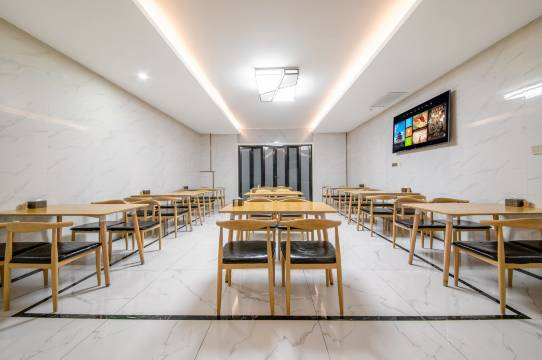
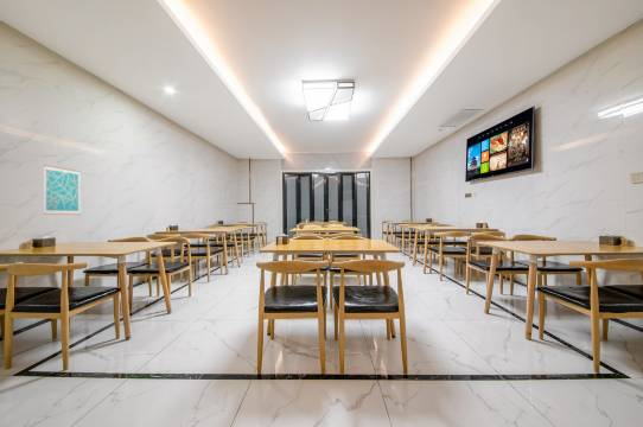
+ wall art [43,164,82,216]
